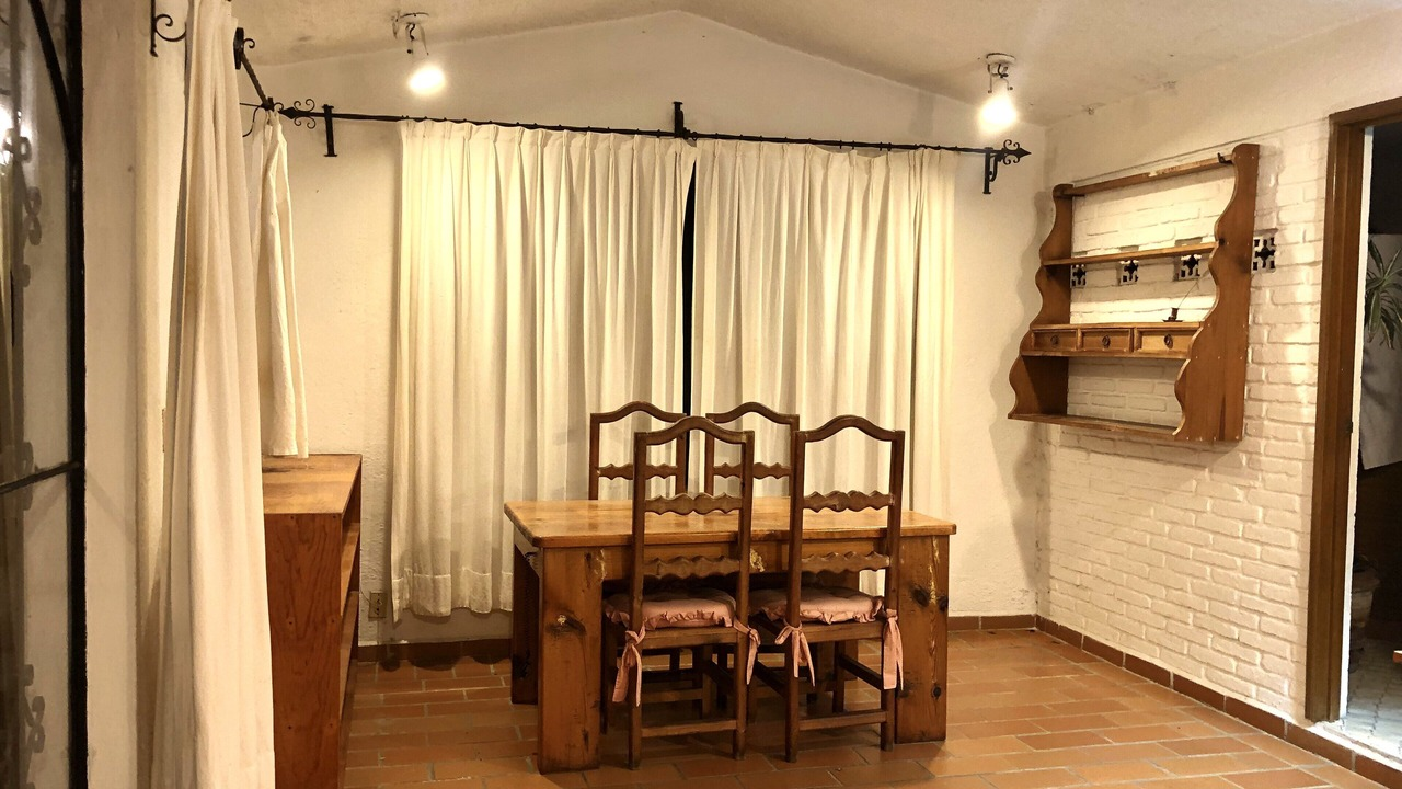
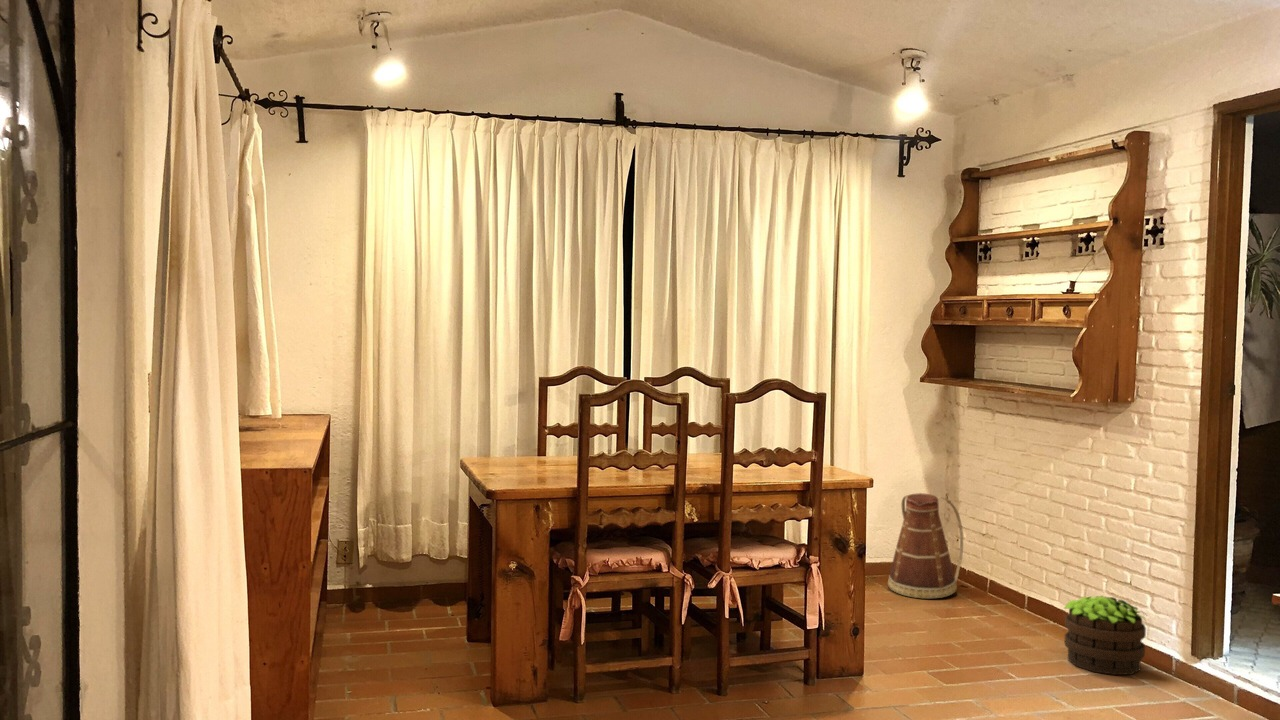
+ basket [887,492,964,599]
+ potted plant [1063,595,1148,676]
